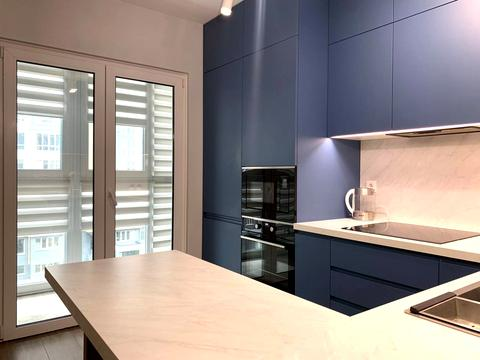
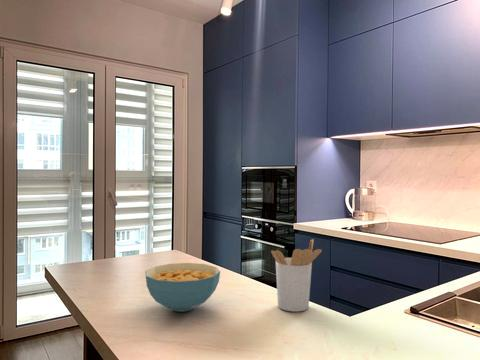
+ cereal bowl [144,262,221,313]
+ utensil holder [270,238,323,313]
